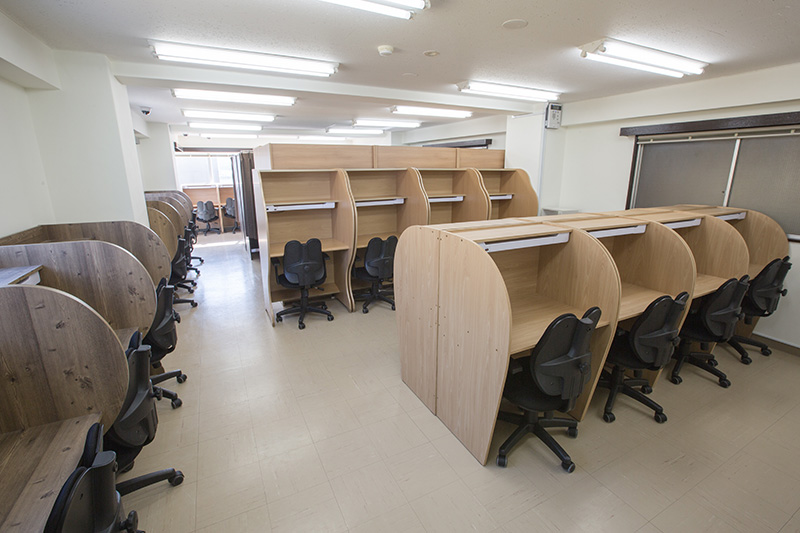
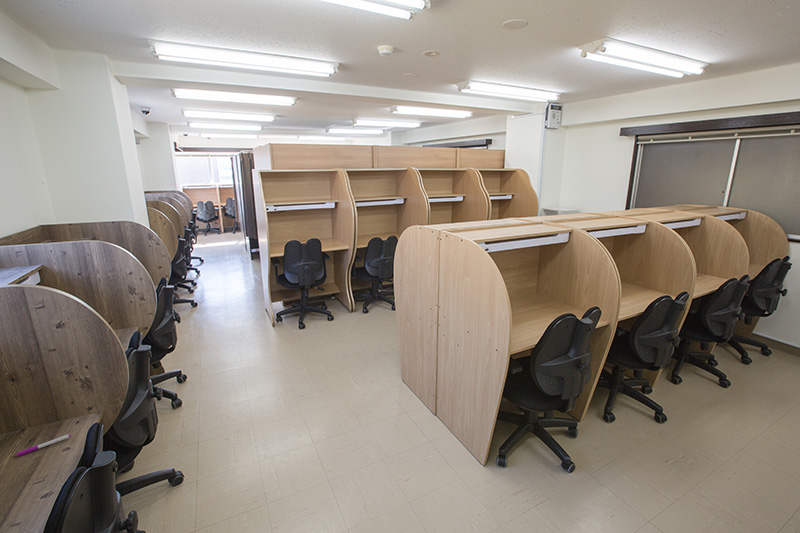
+ pen [16,433,72,457]
